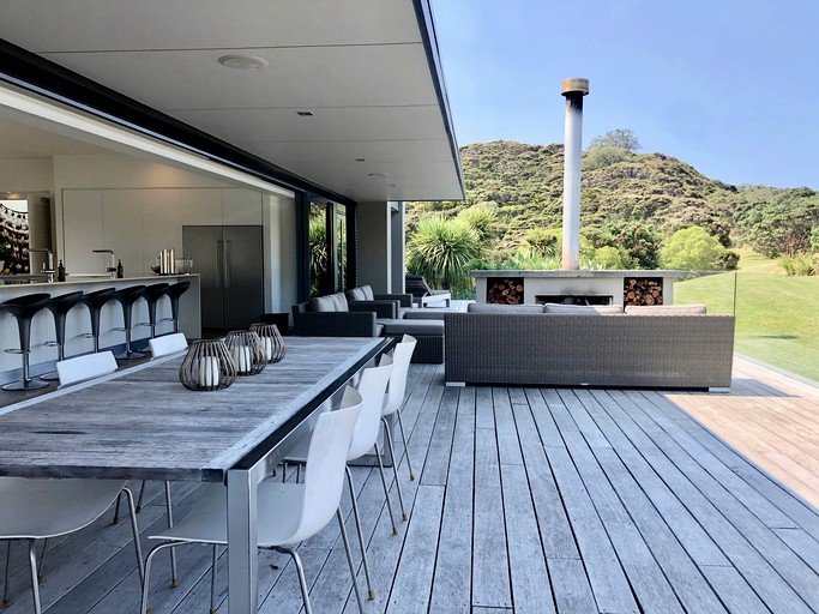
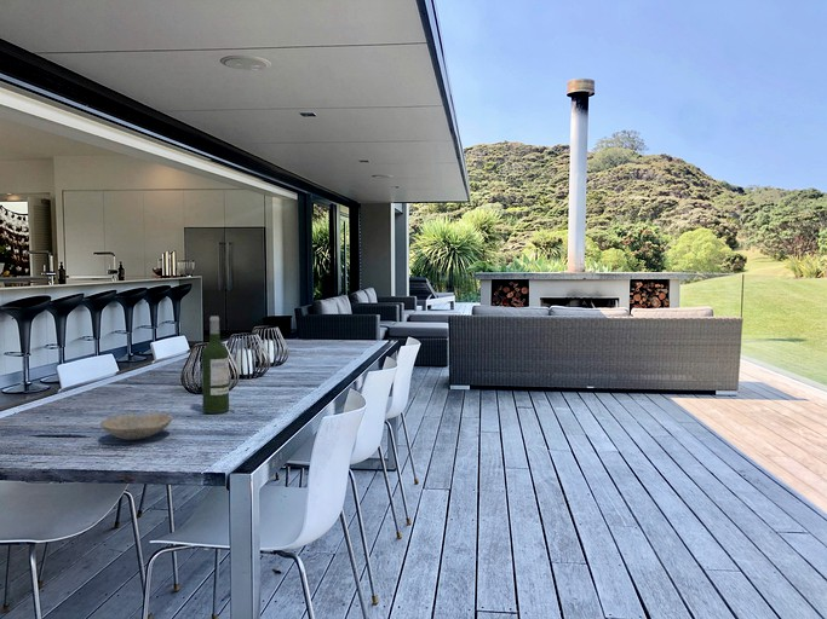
+ wine bottle [201,316,230,415]
+ bowl [99,412,174,441]
